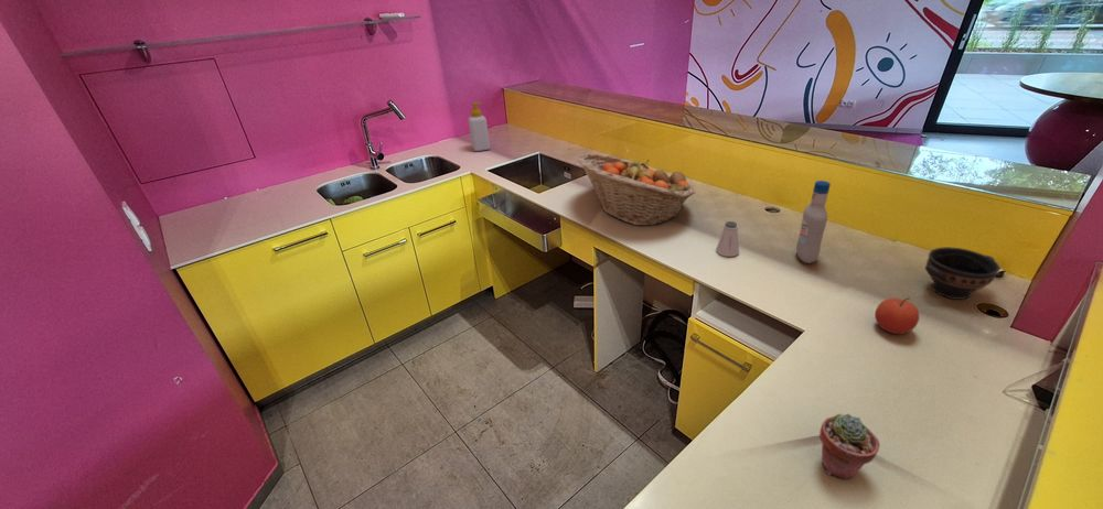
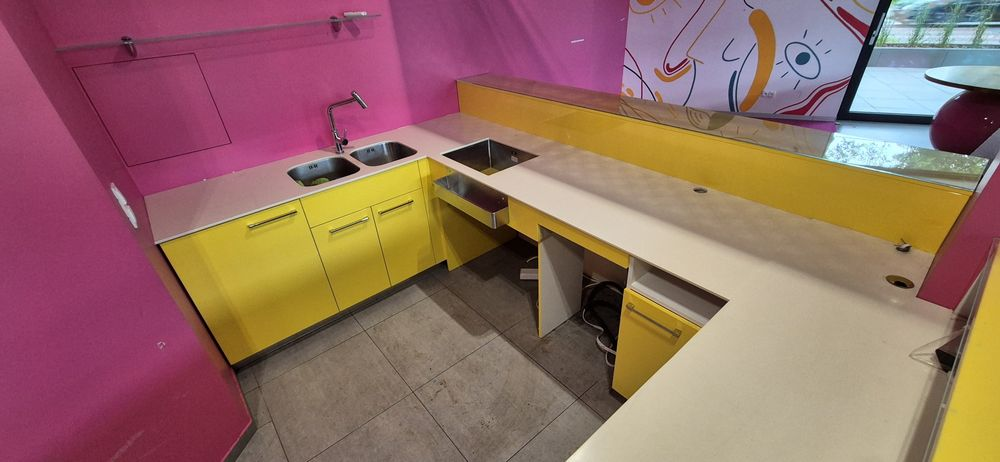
- soap bottle [467,101,491,152]
- bottle [795,180,832,264]
- bowl [924,246,1000,301]
- apple [874,296,920,335]
- saltshaker [715,220,740,258]
- fruit basket [577,152,696,226]
- potted succulent [818,412,881,480]
